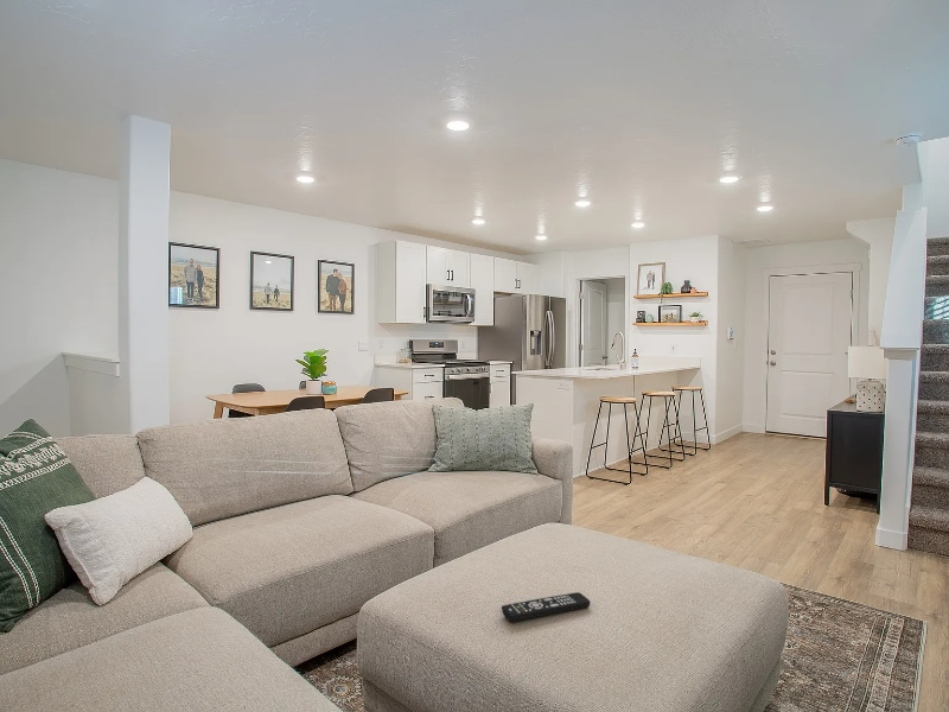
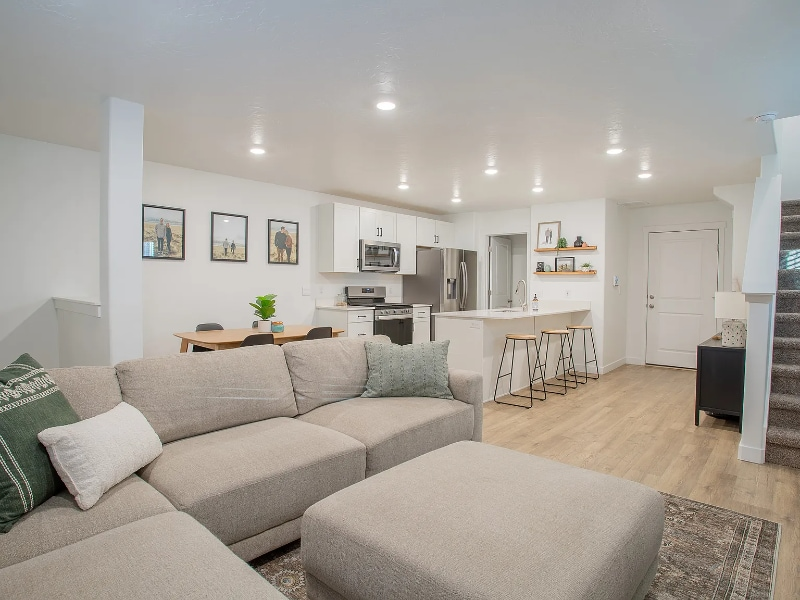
- remote control [501,591,592,623]
